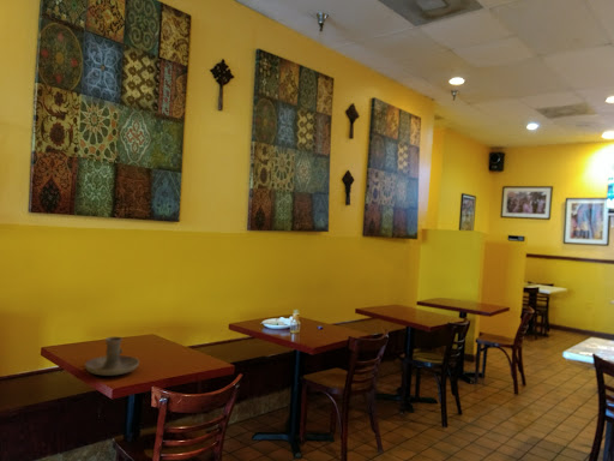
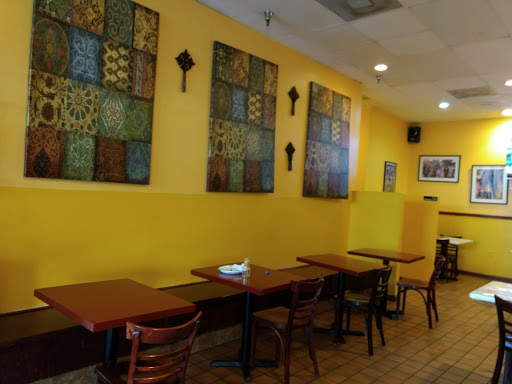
- candle holder [84,336,140,377]
